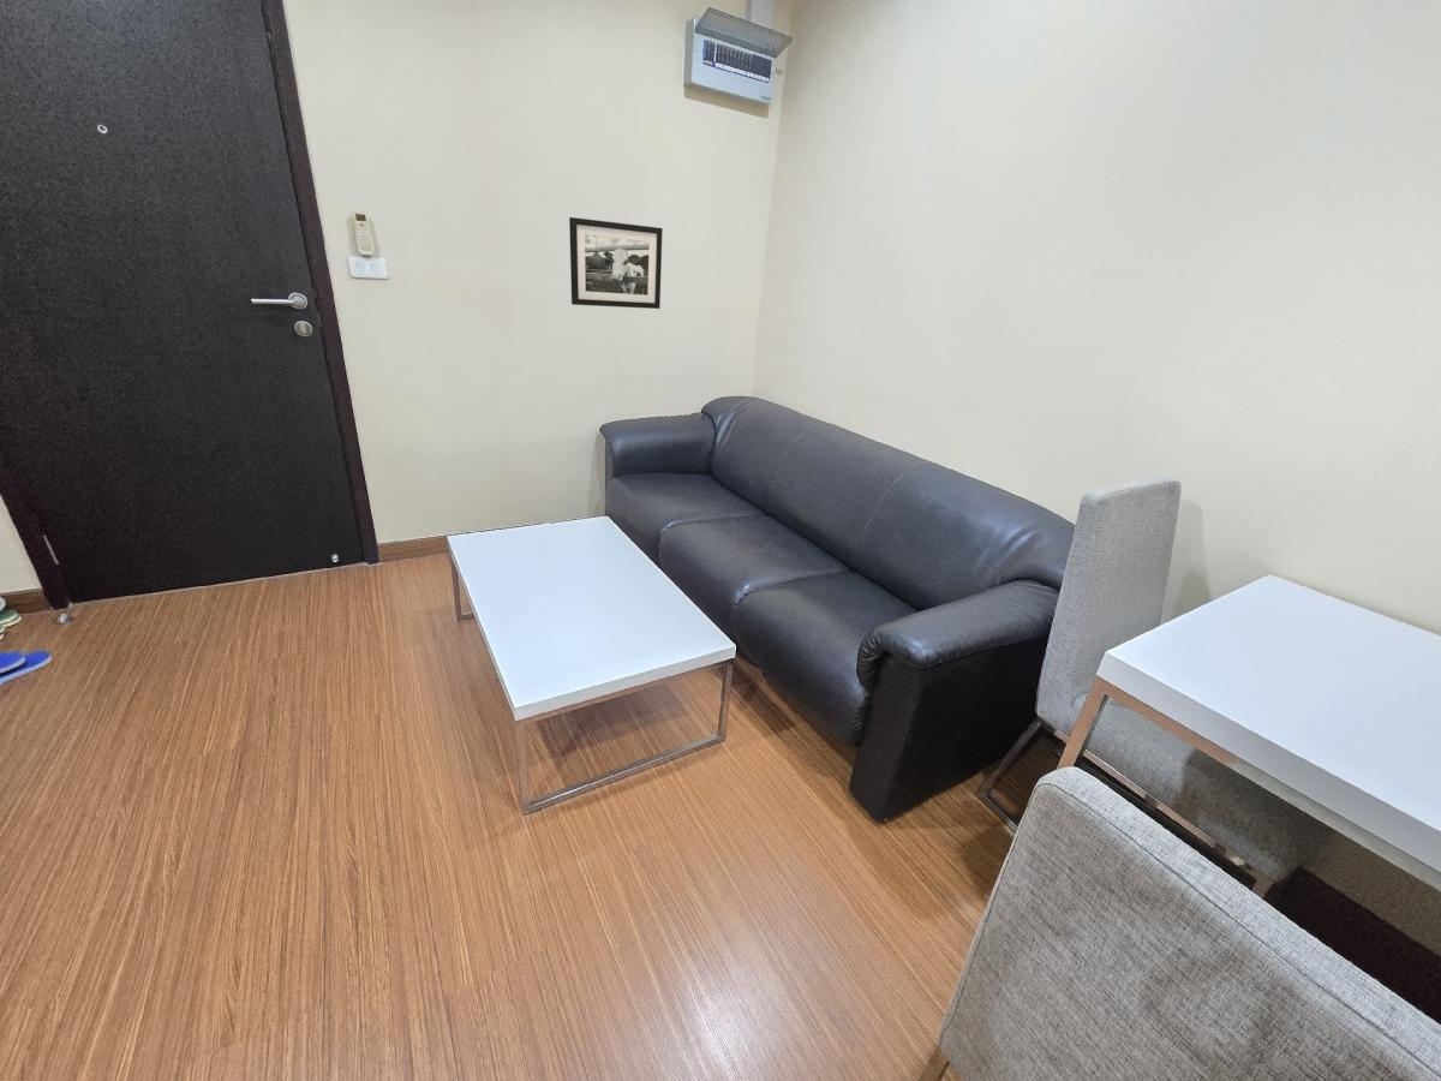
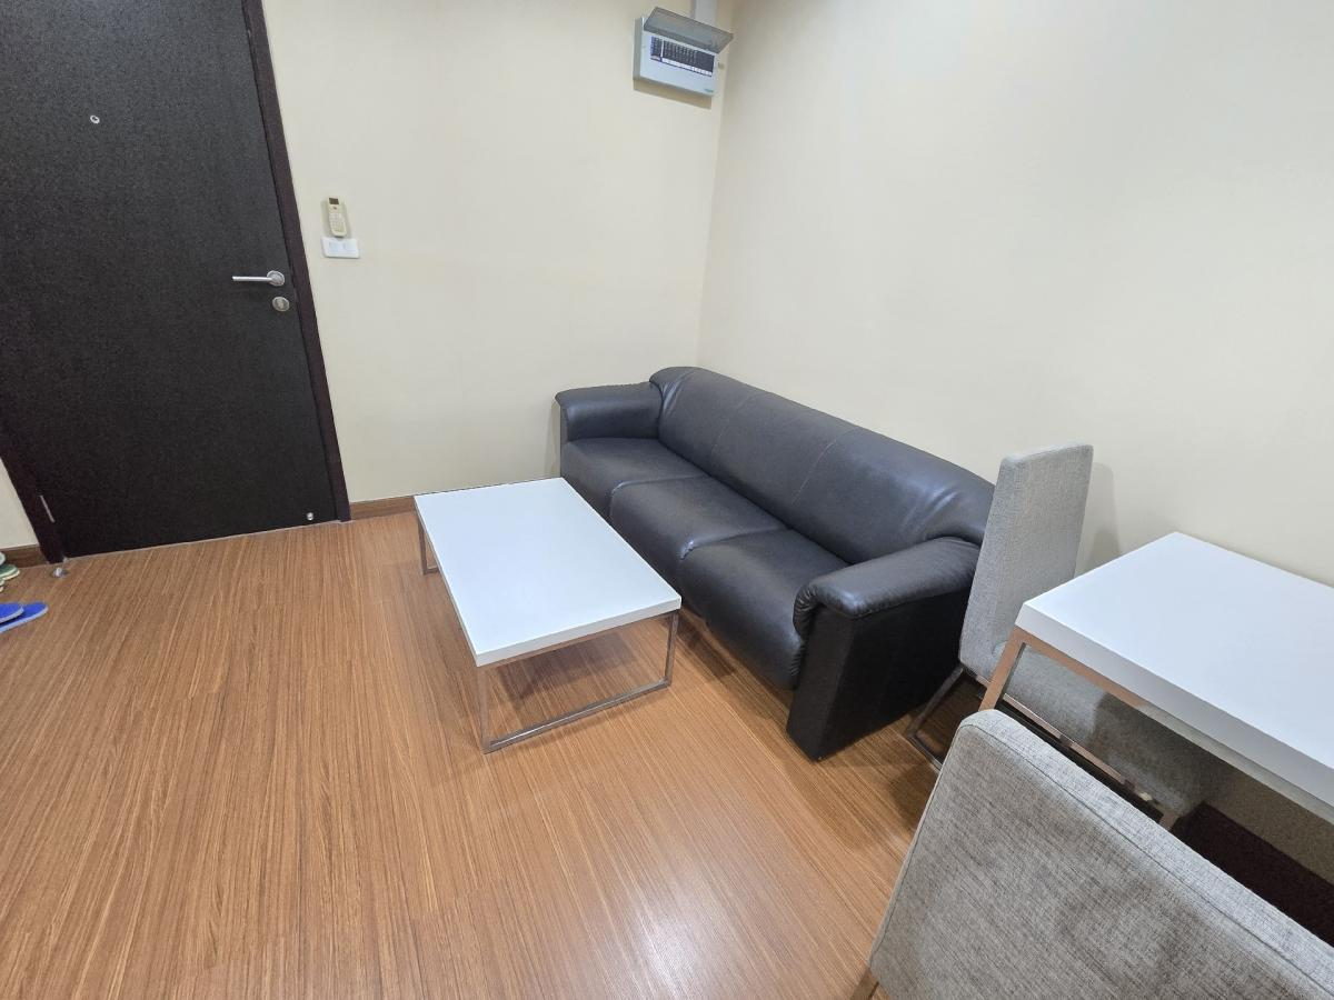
- picture frame [568,216,664,310]
